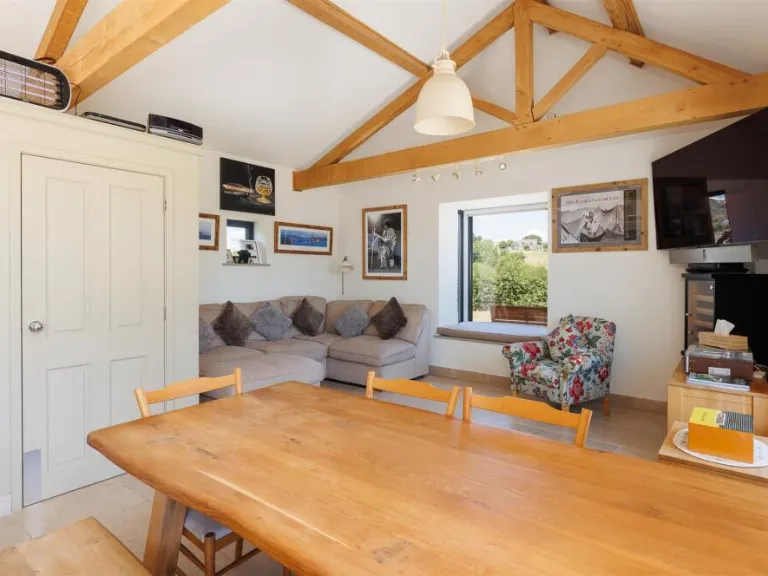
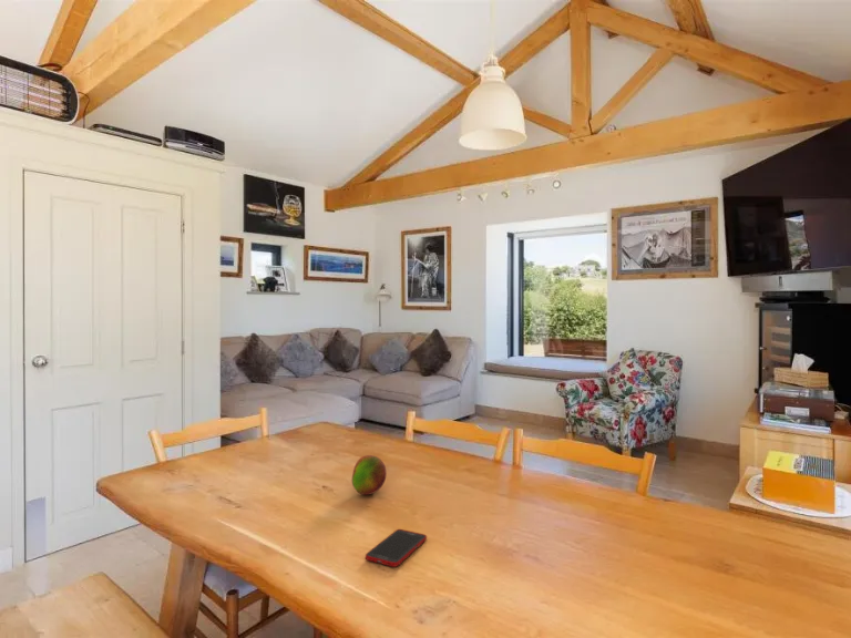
+ cell phone [365,528,428,568]
+ fruit [351,454,388,496]
